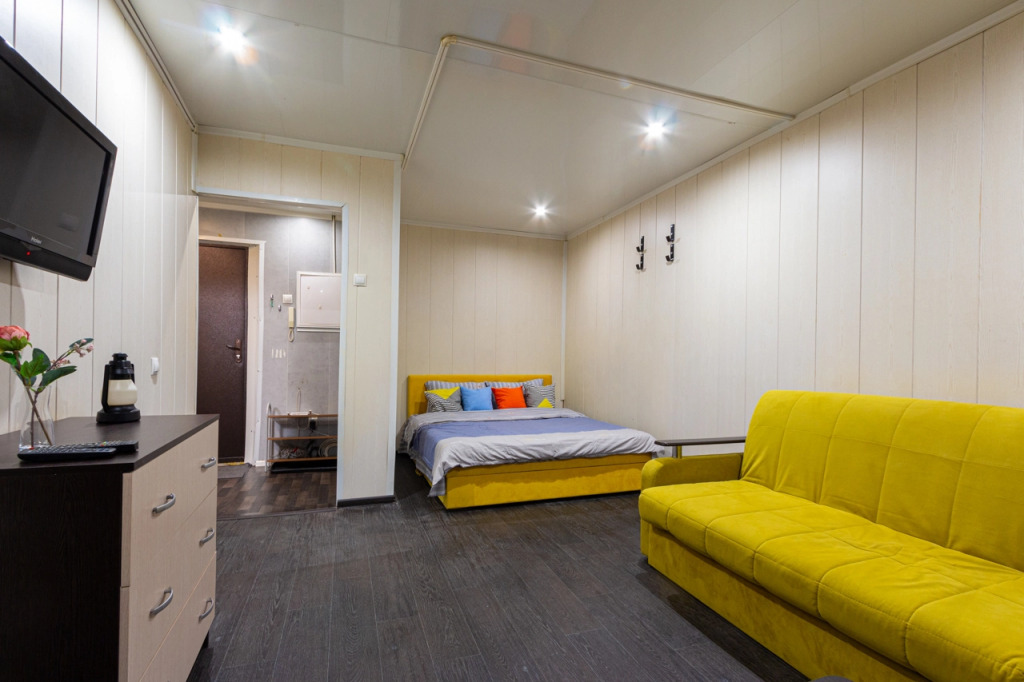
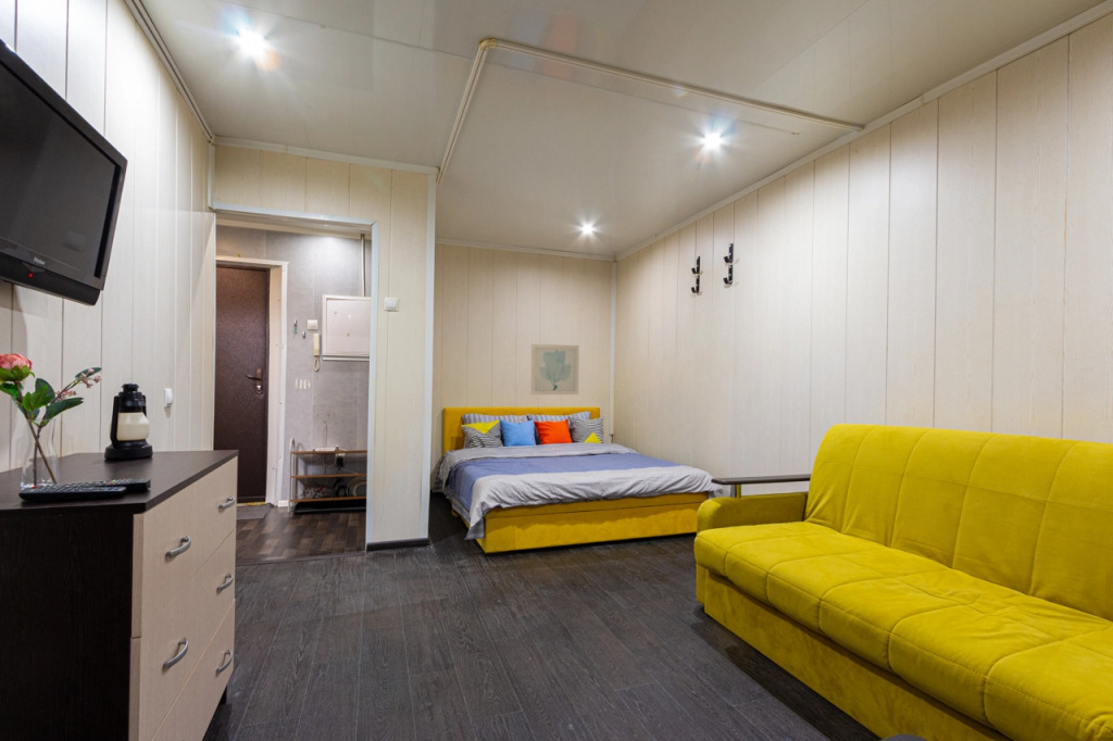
+ wall art [530,343,580,395]
